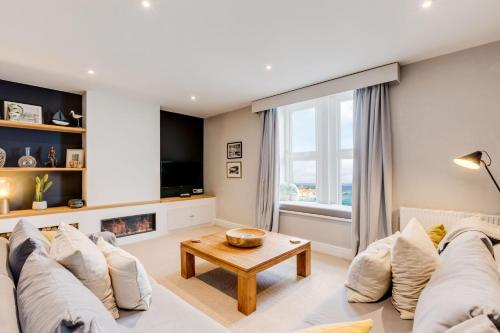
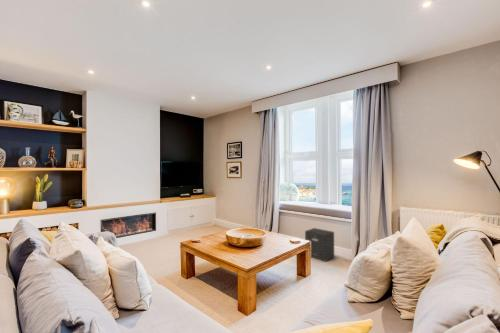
+ speaker [304,227,335,263]
